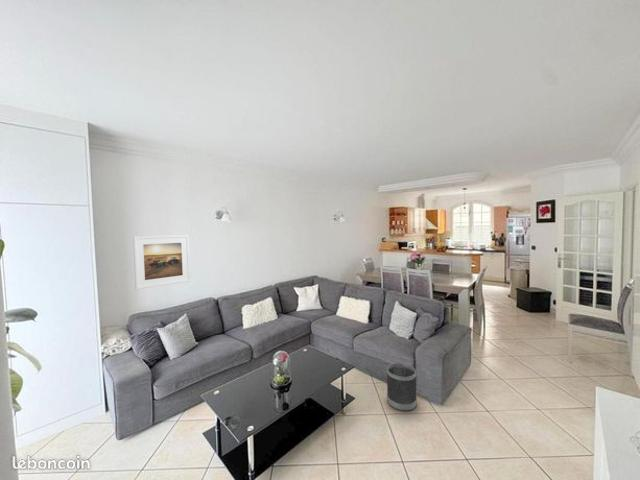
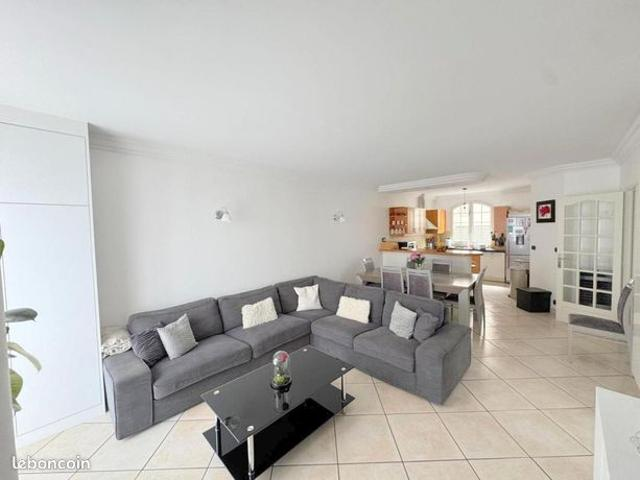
- wastebasket [386,362,418,412]
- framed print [132,234,192,290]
